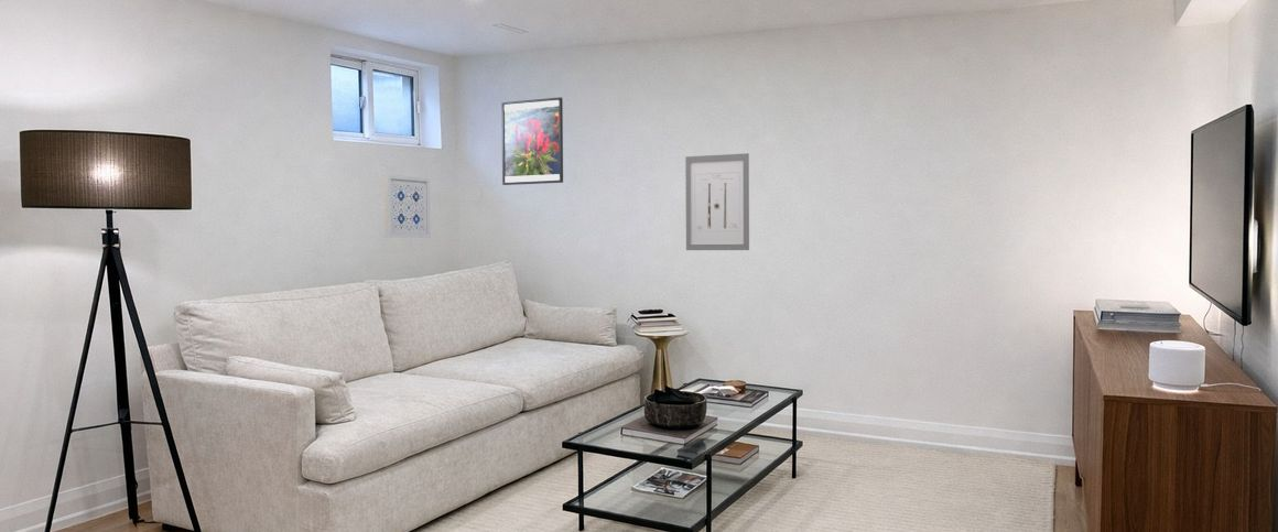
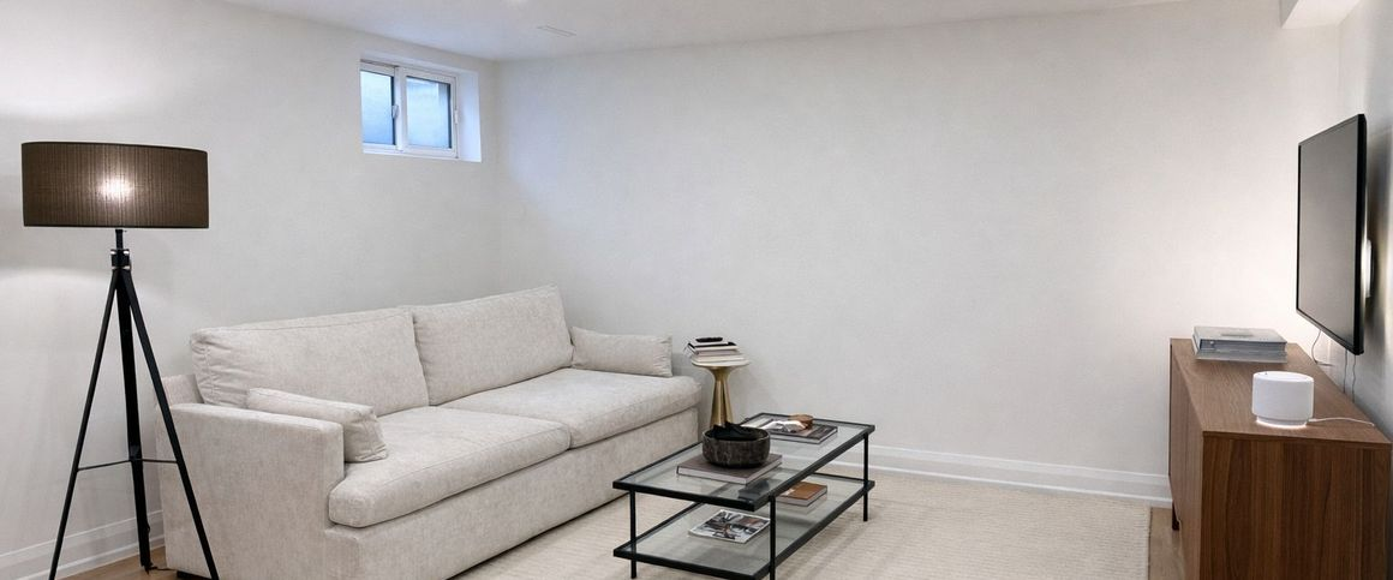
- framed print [500,96,564,186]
- wall art [383,174,432,239]
- wall art [684,152,750,251]
